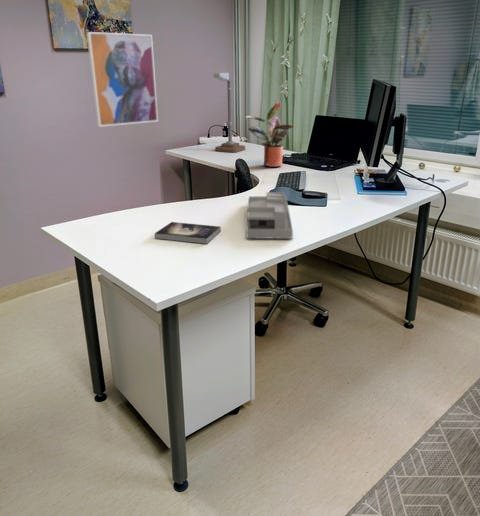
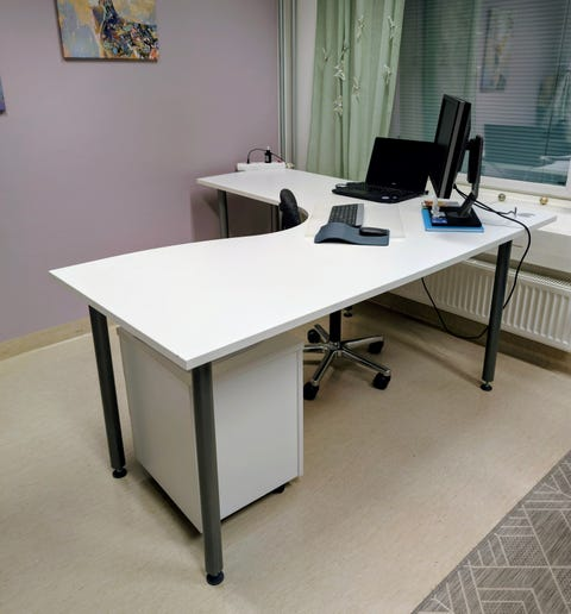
- book [153,221,222,245]
- wall art [85,31,159,128]
- desk organizer [246,191,294,239]
- potted plant [244,101,295,168]
- desk lamp [212,72,246,153]
